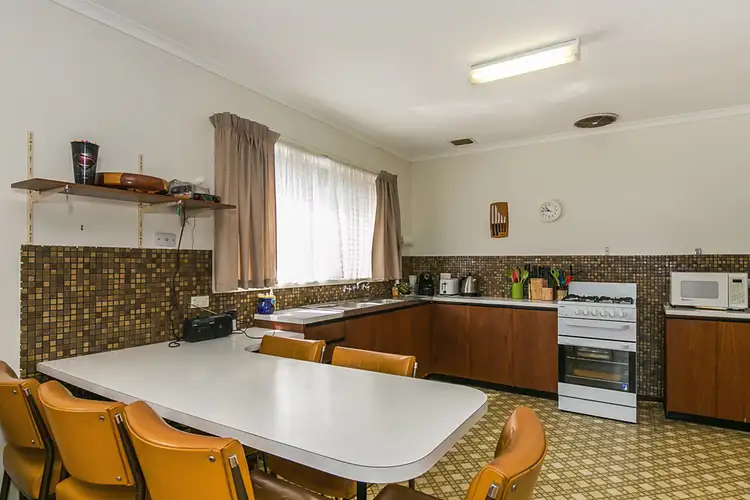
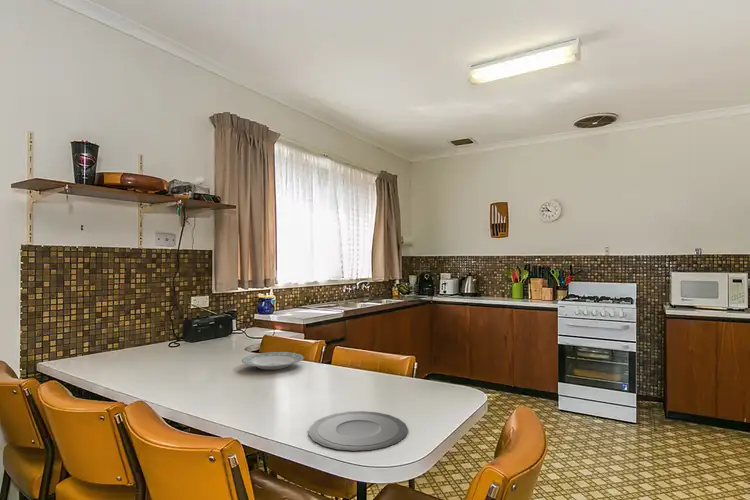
+ plate [308,410,409,453]
+ plate [241,351,305,371]
